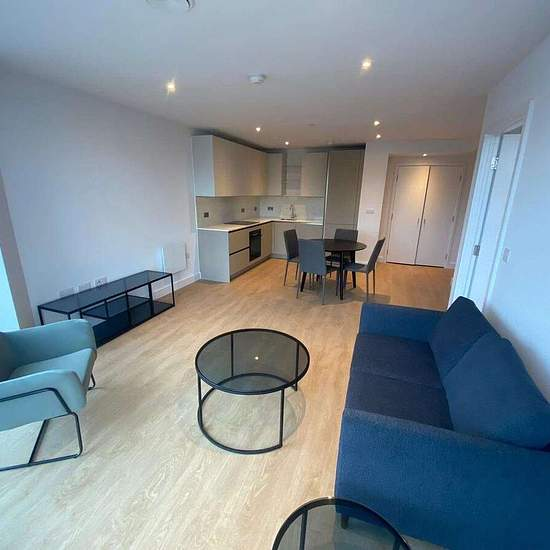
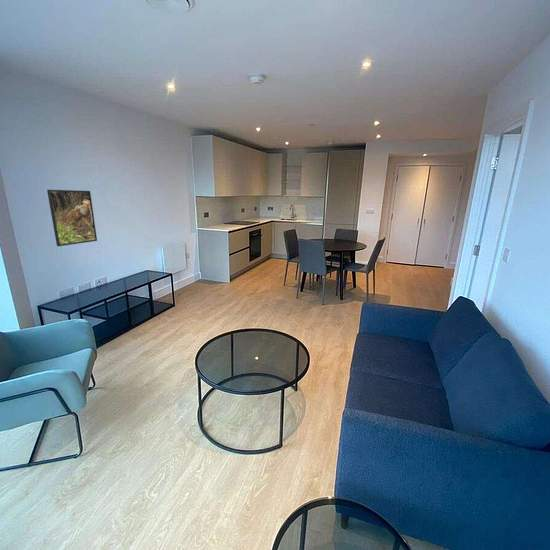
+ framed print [46,189,98,247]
